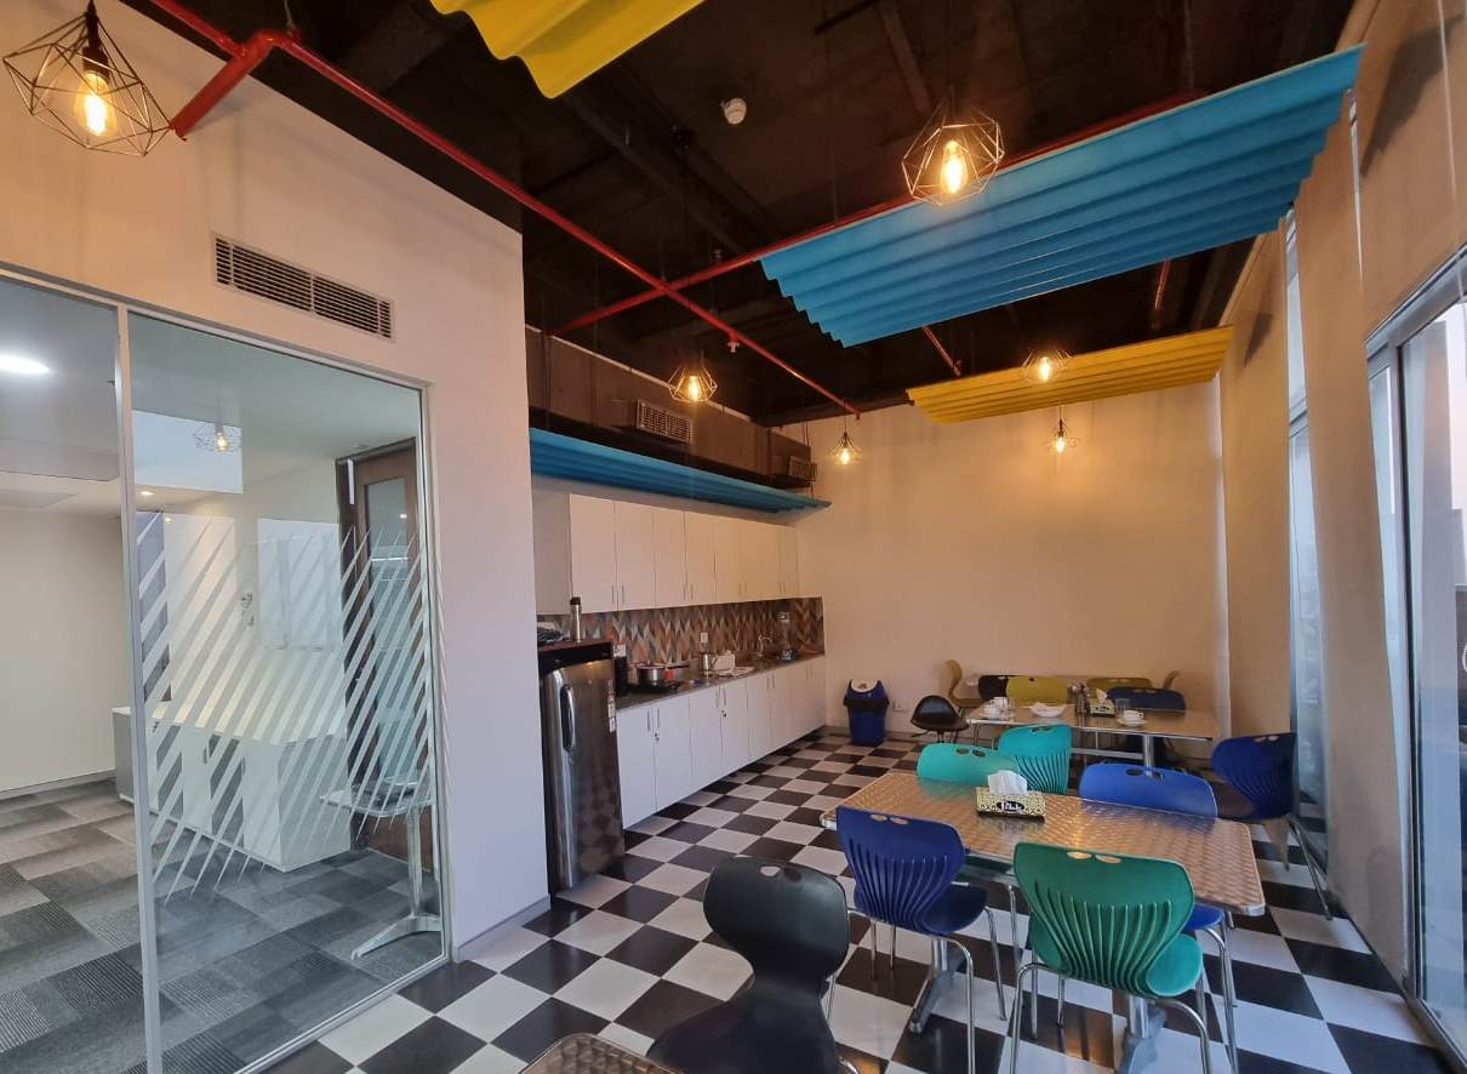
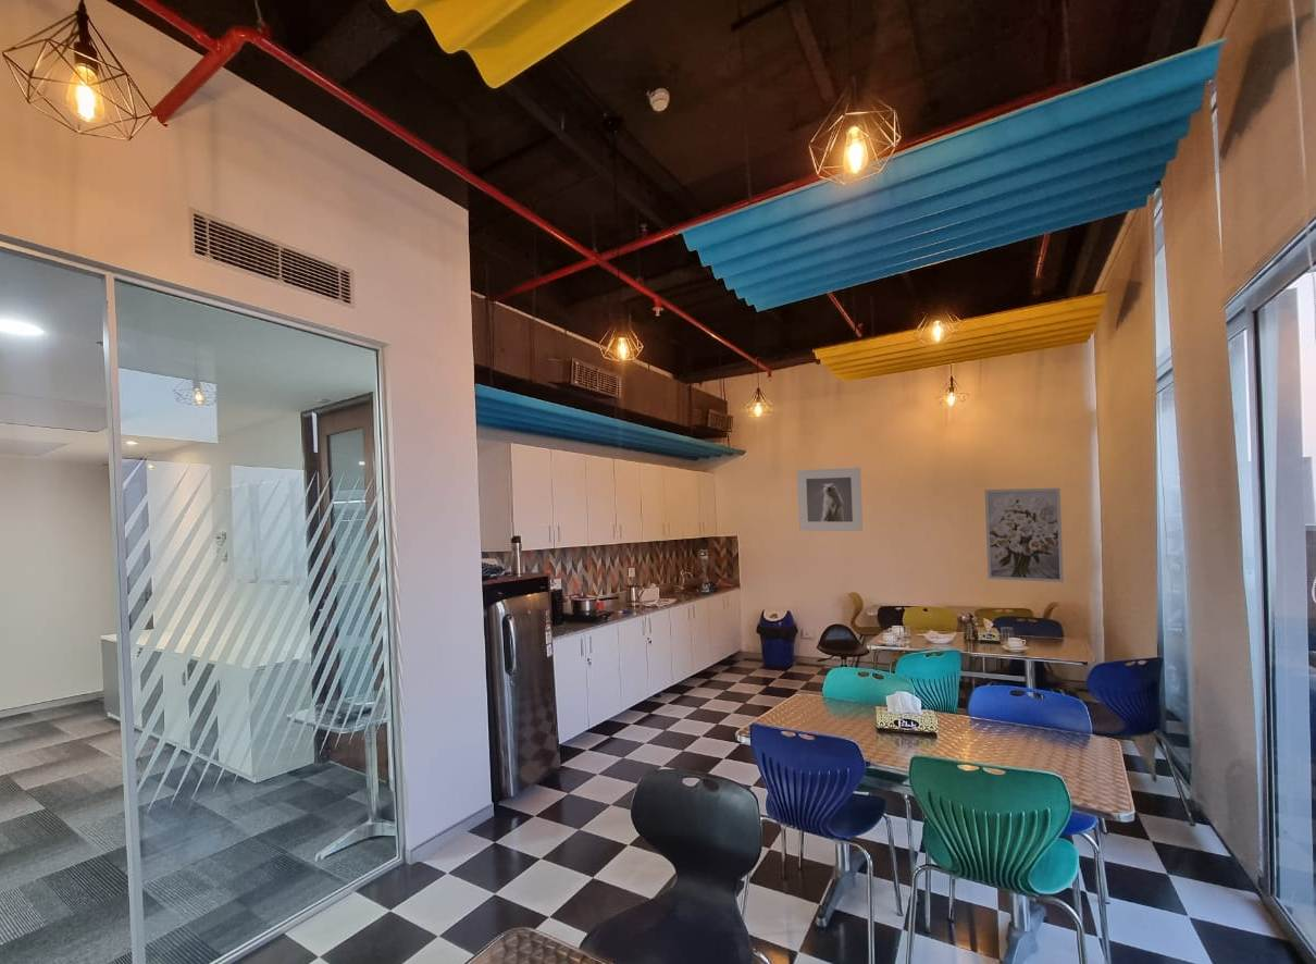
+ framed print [796,467,864,532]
+ wall art [984,487,1065,583]
